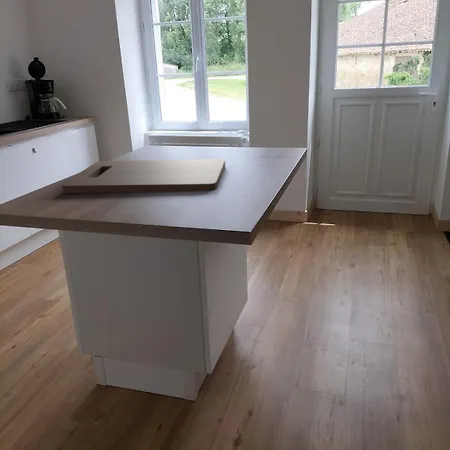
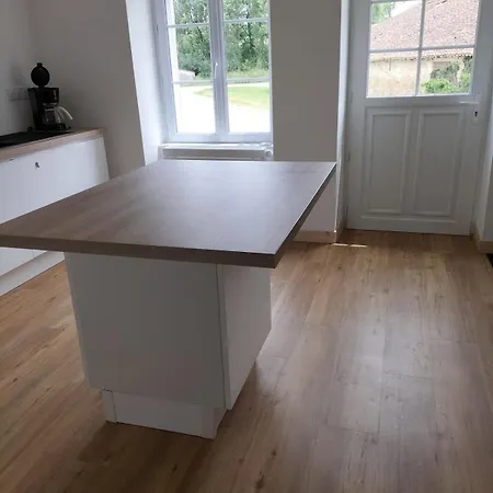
- cutting board [61,158,226,195]
